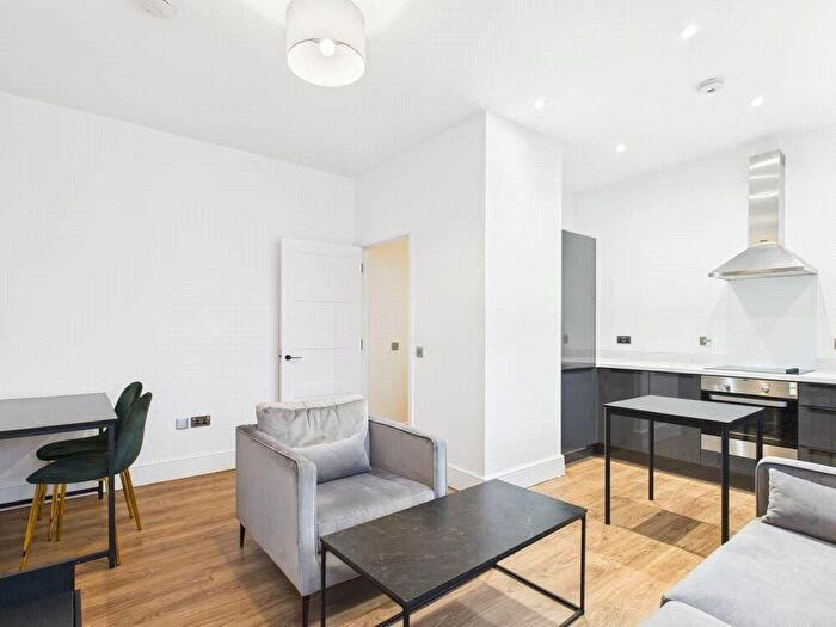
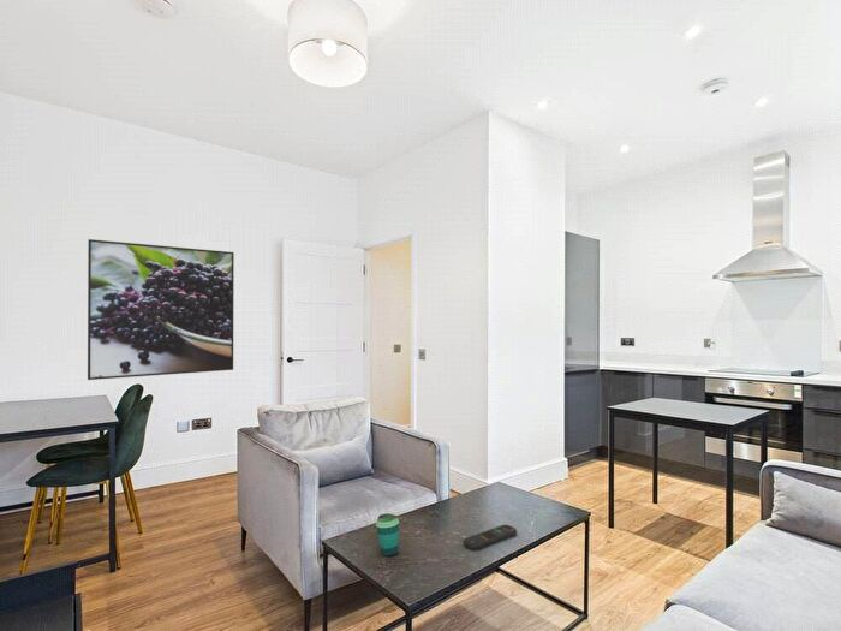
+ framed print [87,238,235,381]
+ cup [375,512,400,558]
+ remote control [463,524,518,552]
